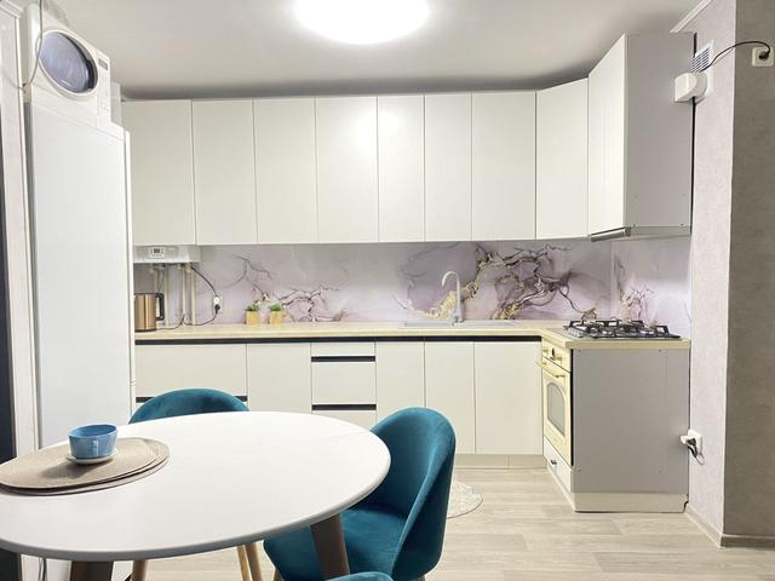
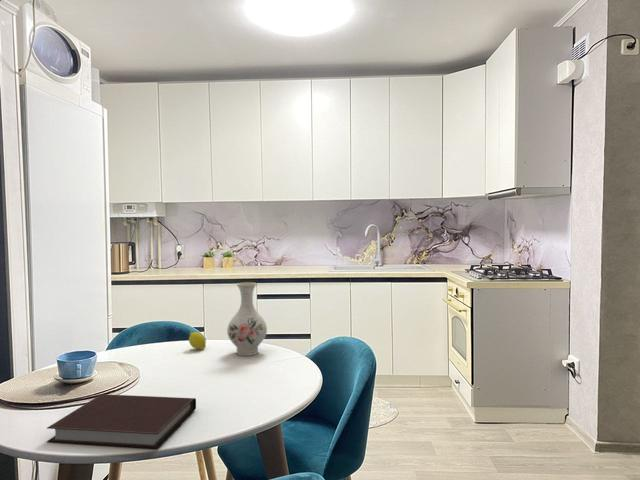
+ vase [226,281,268,357]
+ notebook [46,393,197,449]
+ fruit [188,331,207,350]
